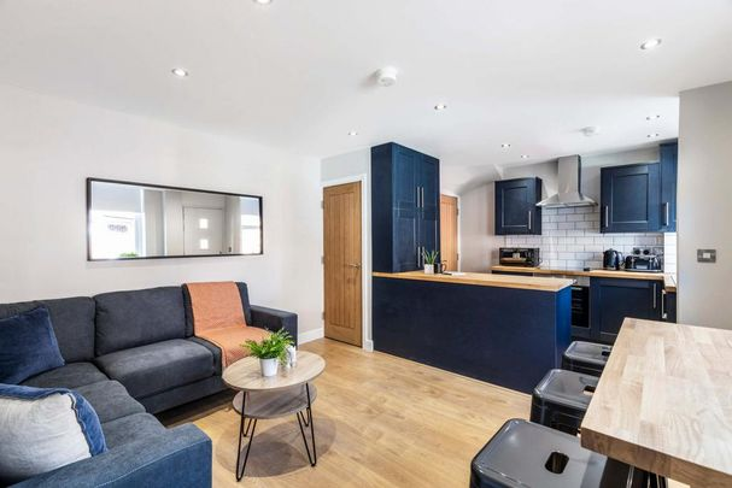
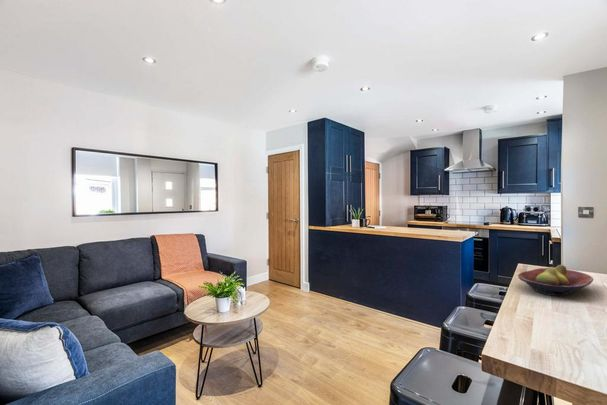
+ fruit bowl [517,264,594,297]
